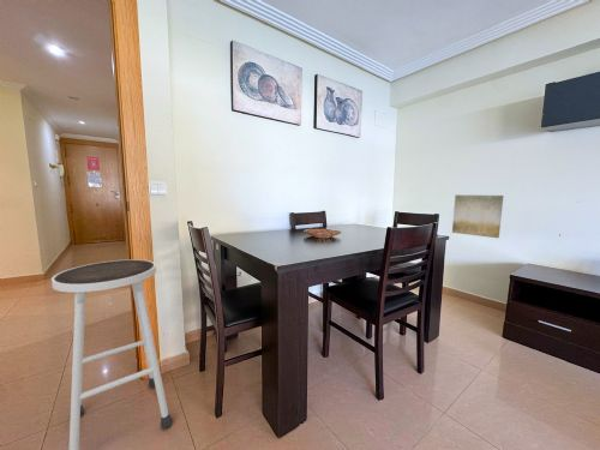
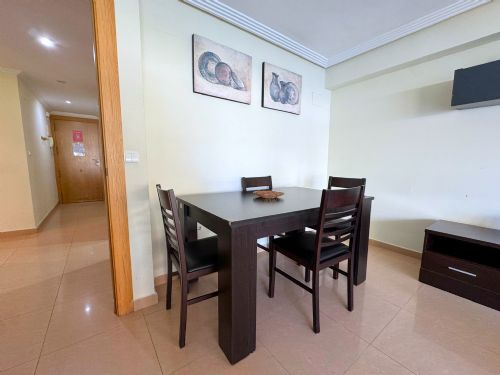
- stool [50,258,174,450]
- wall art [451,194,505,239]
